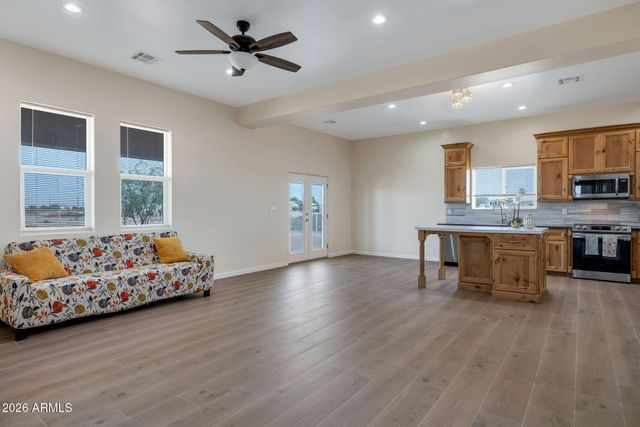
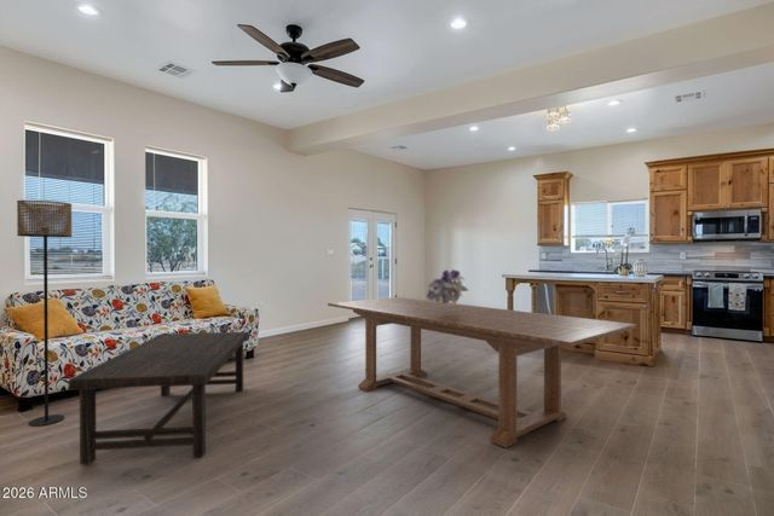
+ dining table [327,296,637,450]
+ floor lamp [16,199,73,428]
+ coffee table [68,330,249,465]
+ bouquet [426,268,472,305]
